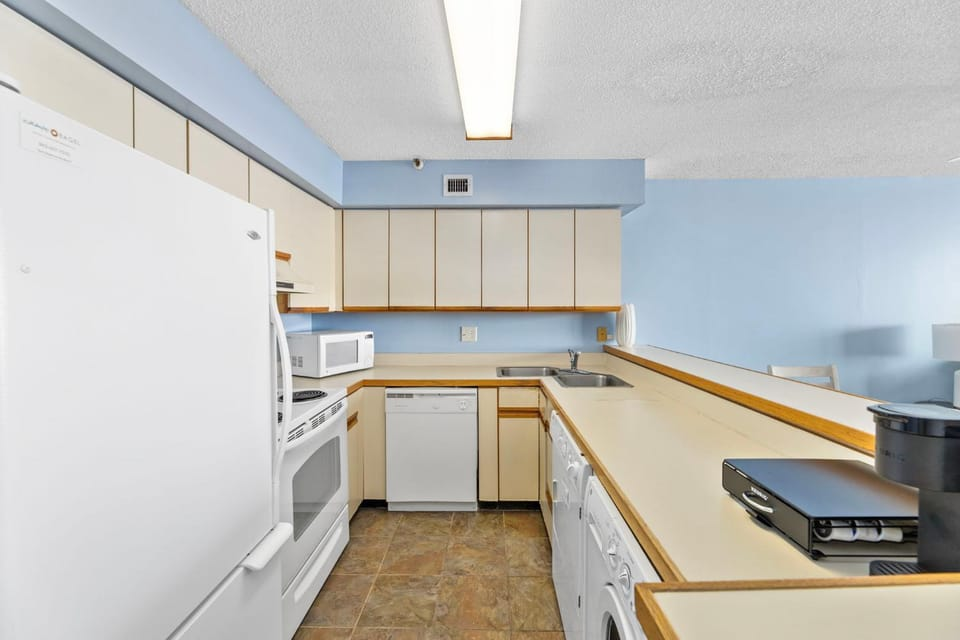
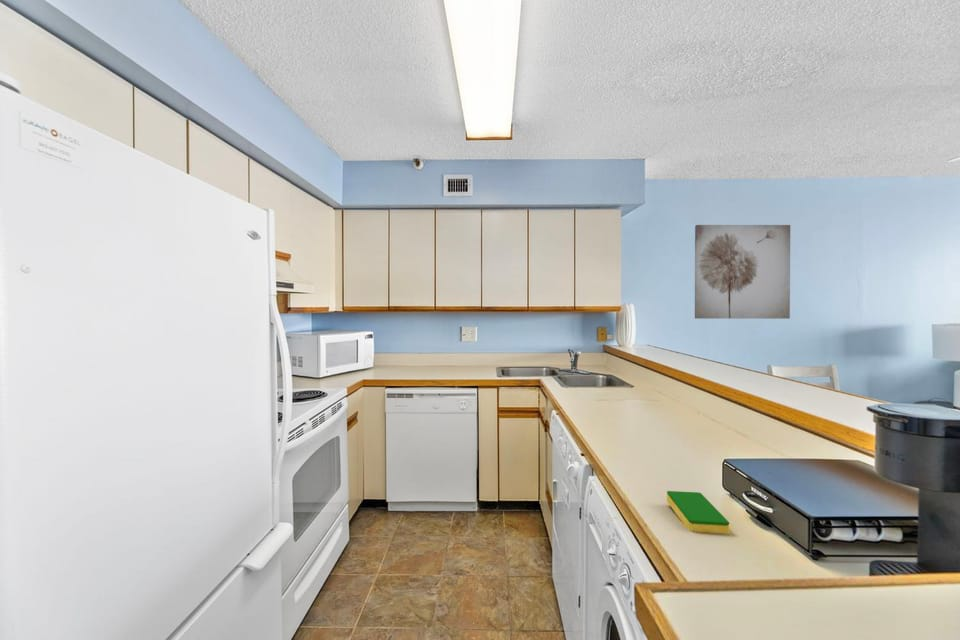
+ dish sponge [666,490,730,535]
+ wall art [694,224,791,320]
